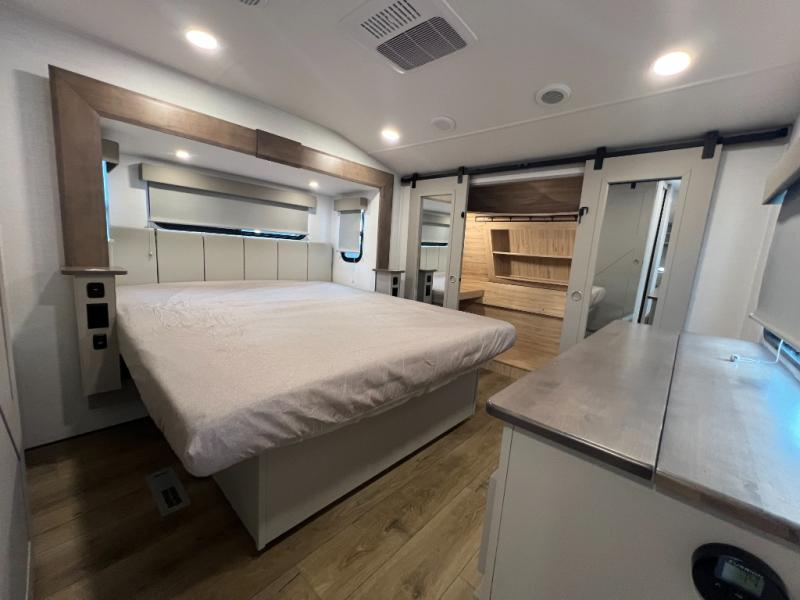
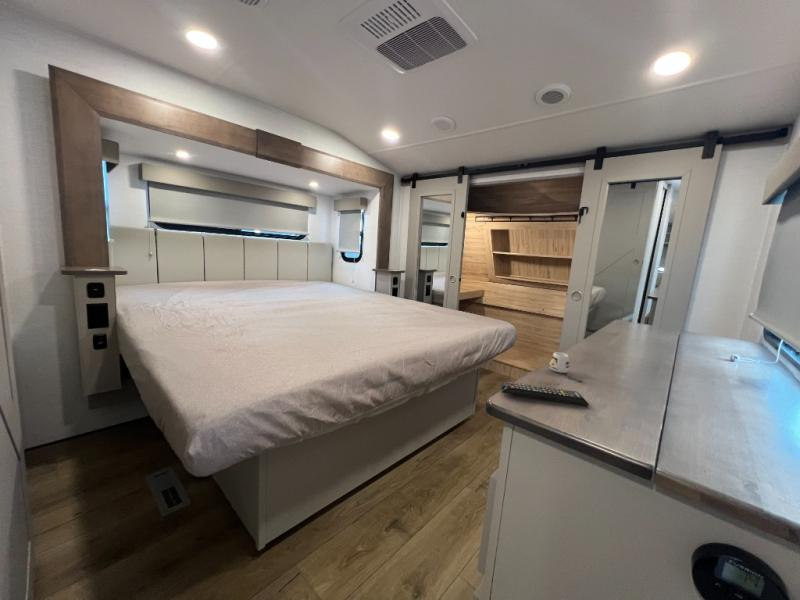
+ mug [549,351,584,382]
+ remote control [500,381,590,407]
